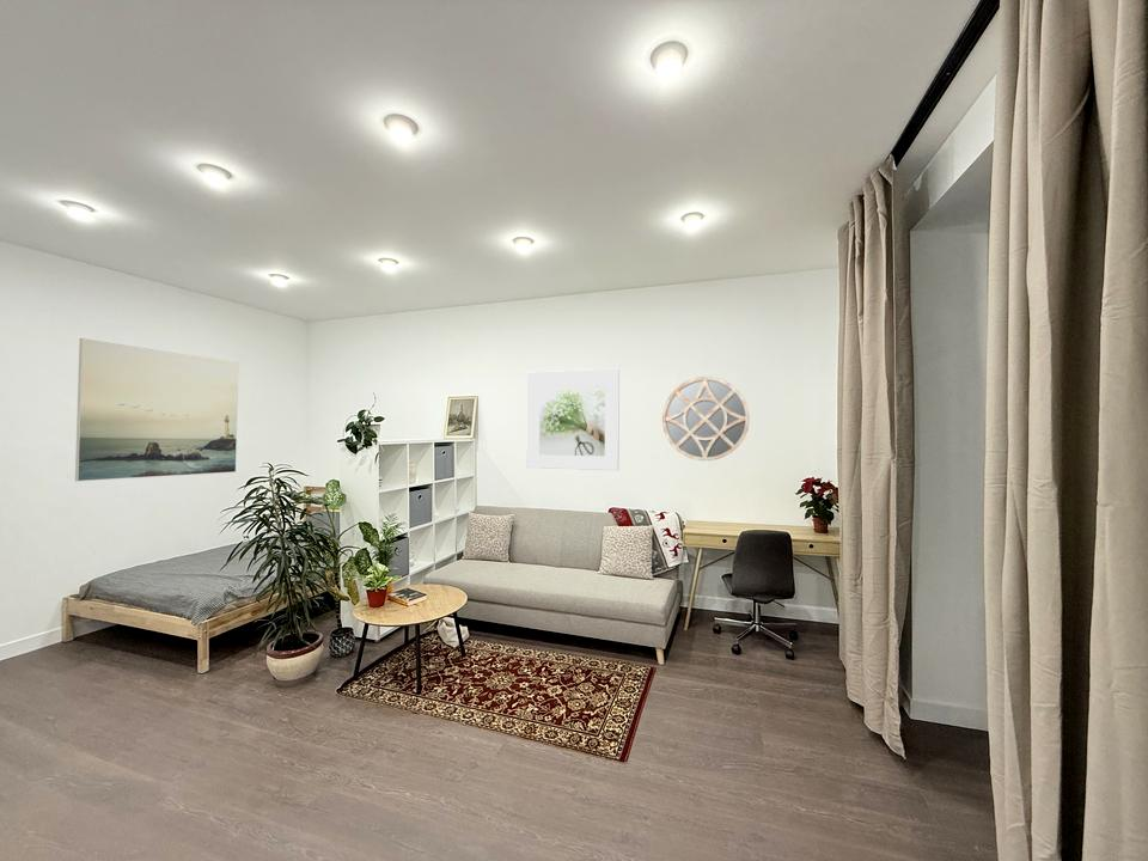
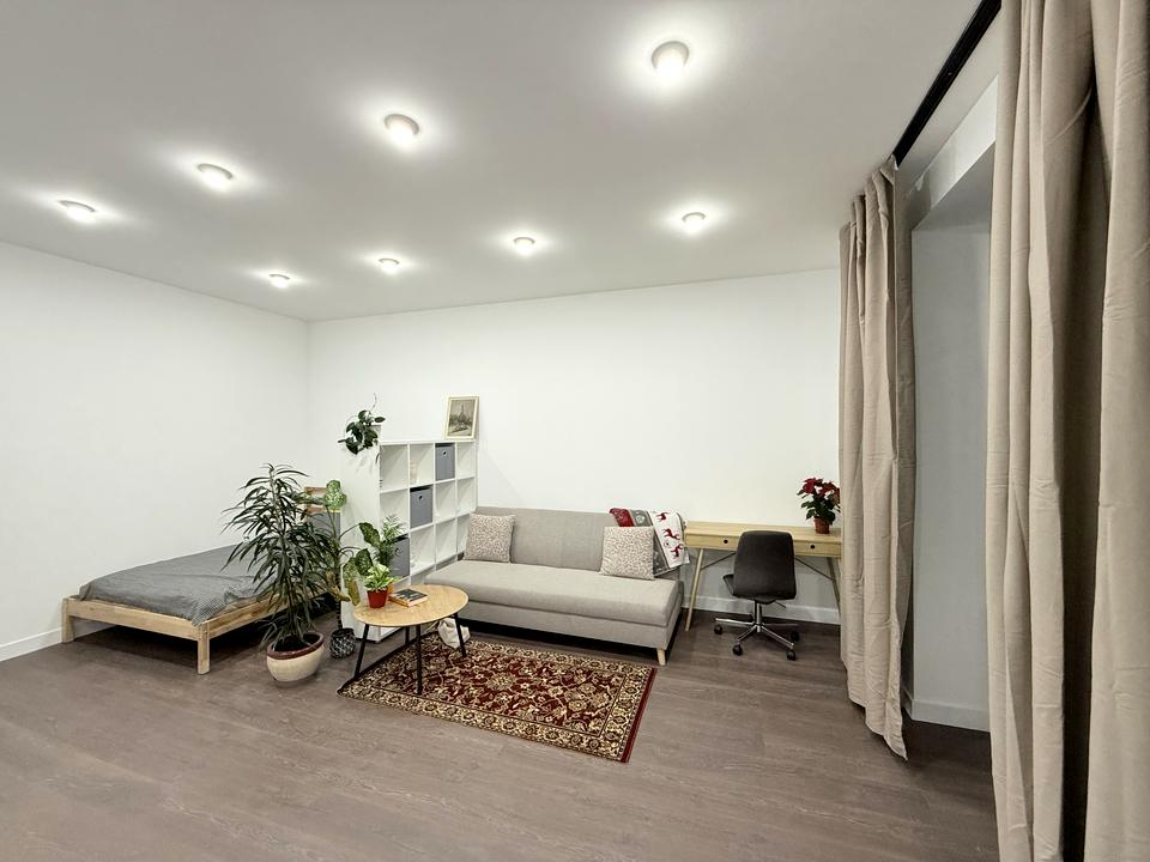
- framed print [525,368,621,472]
- home mirror [661,375,751,462]
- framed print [74,337,239,482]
